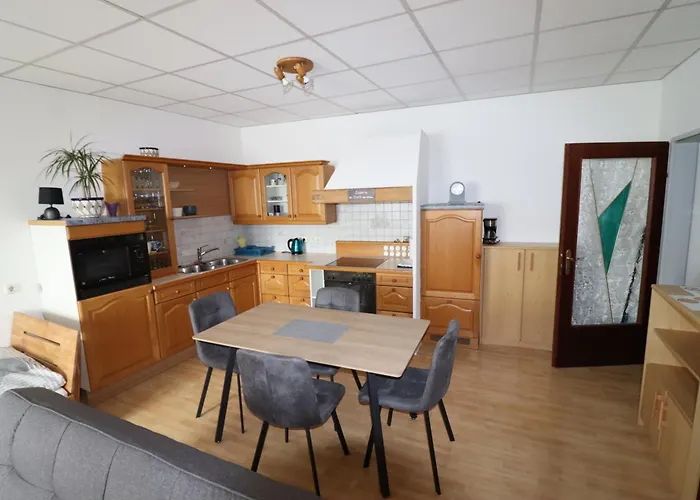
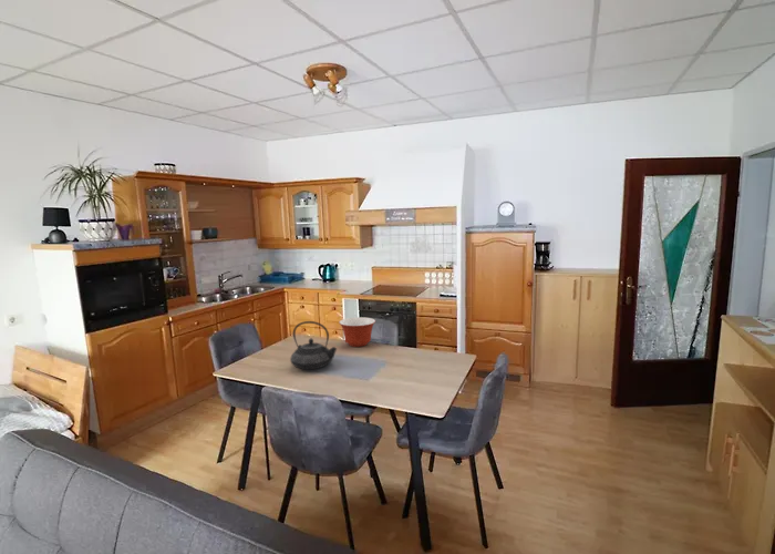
+ mixing bowl [338,316,376,348]
+ teapot [289,320,338,370]
